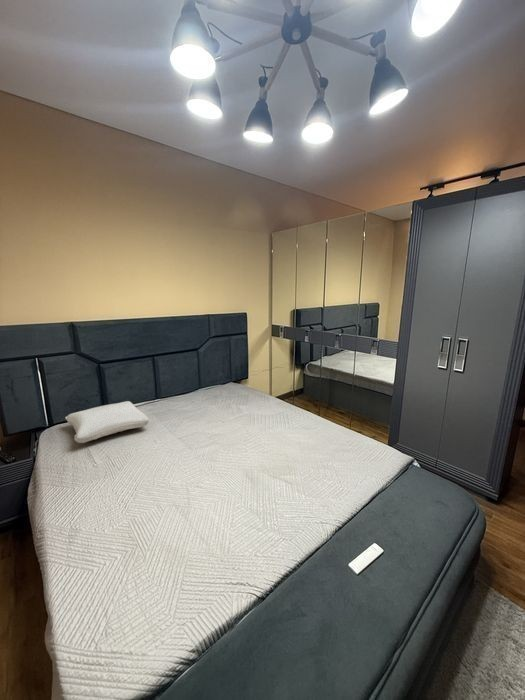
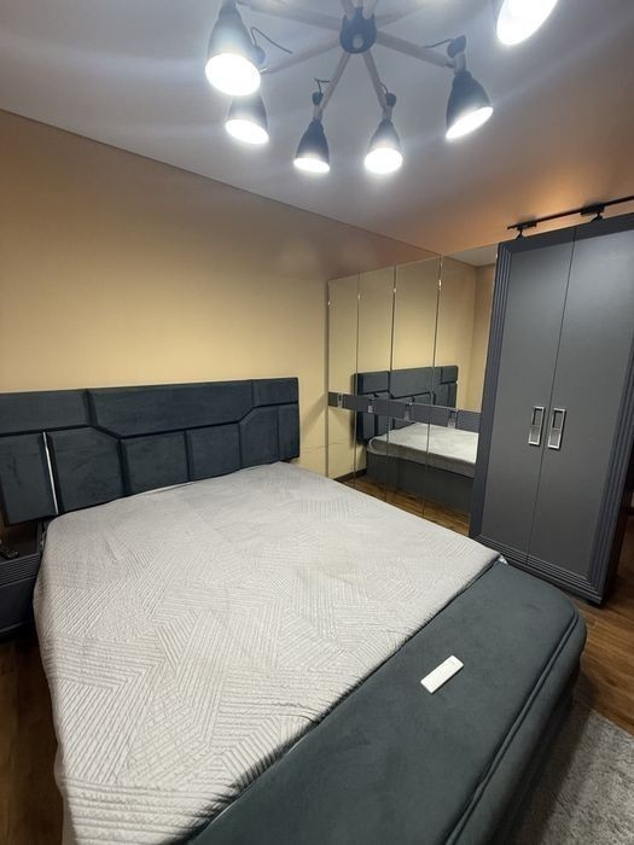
- pillow [64,400,150,444]
